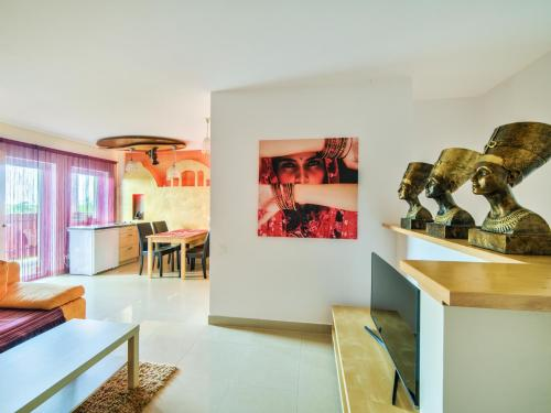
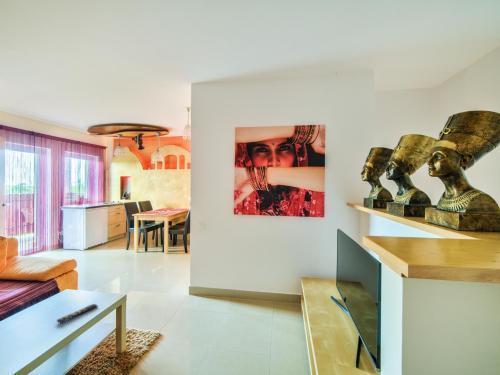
+ remote control [56,303,99,324]
